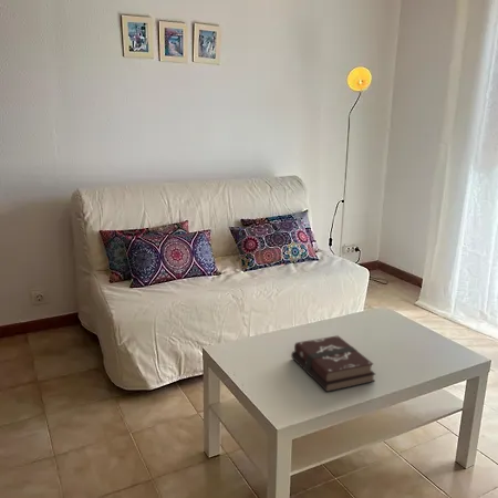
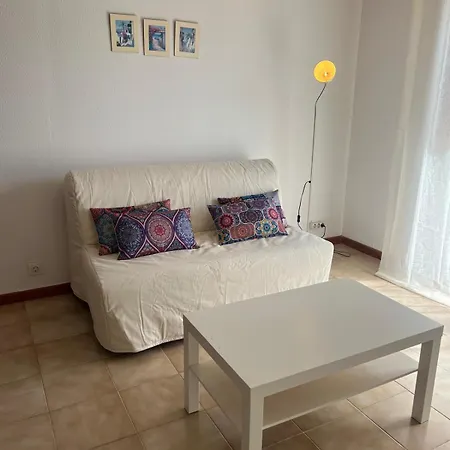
- hardback book [290,334,376,393]
